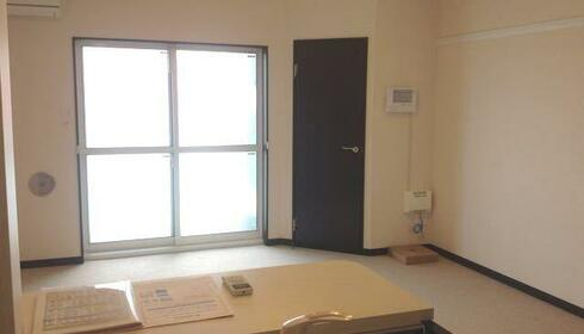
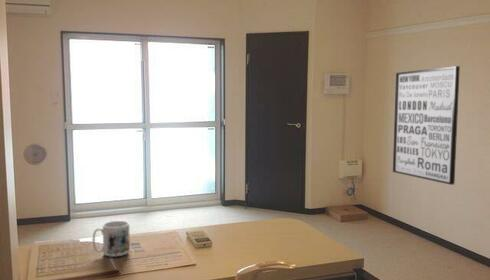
+ mug [92,220,131,258]
+ wall art [392,65,461,186]
